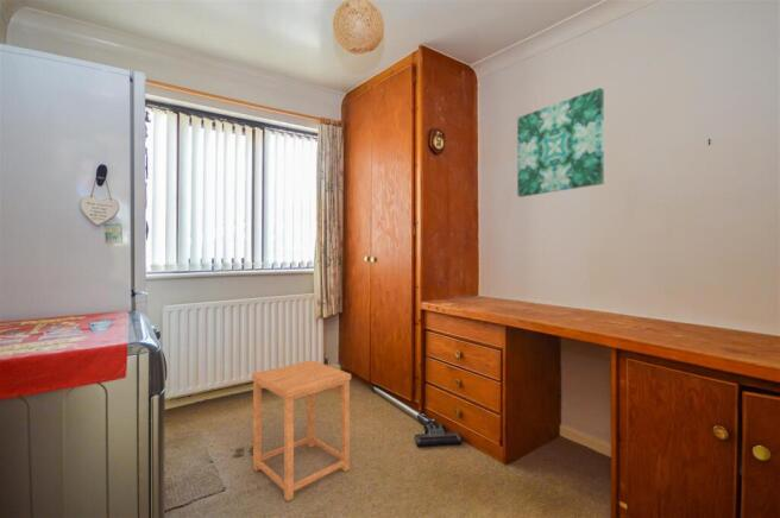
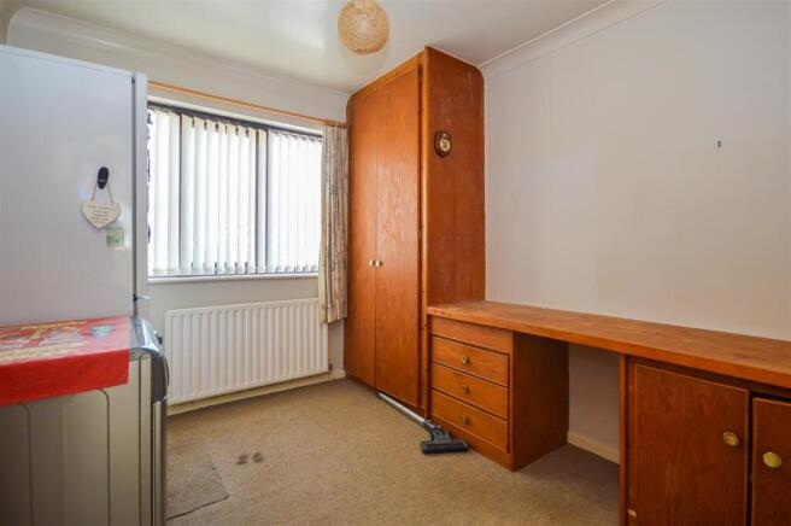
- side table [251,359,352,503]
- wall art [516,87,605,198]
